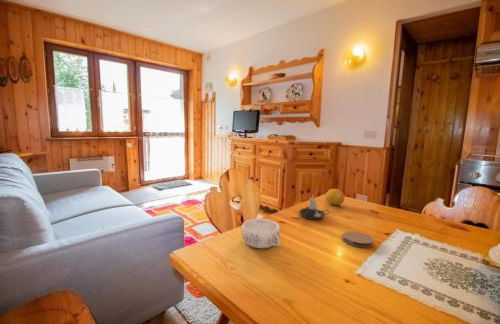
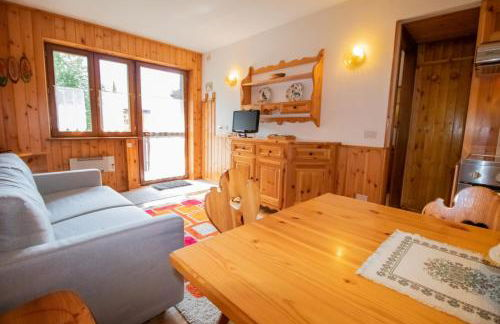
- fruit [325,188,345,206]
- coaster [341,230,375,248]
- decorative bowl [241,218,281,249]
- candle [298,194,330,220]
